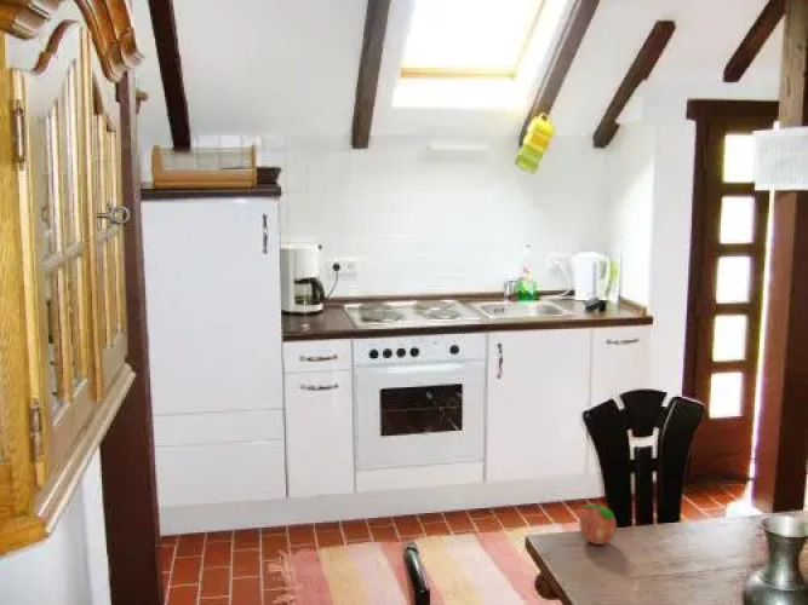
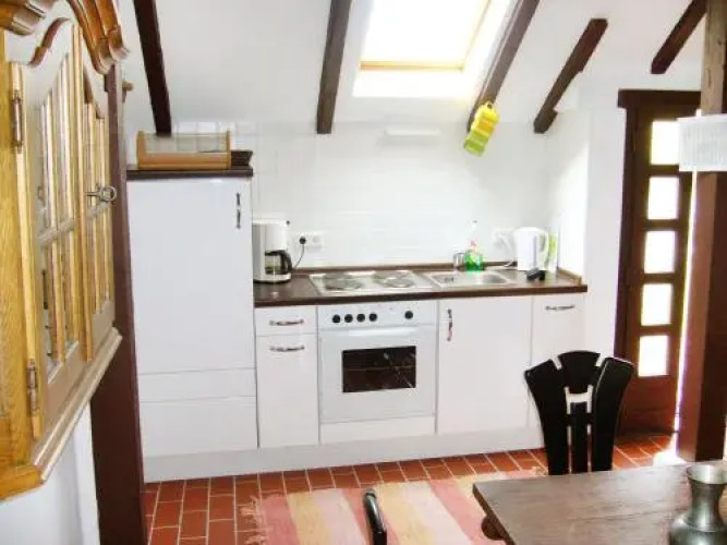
- fruit [578,500,618,546]
